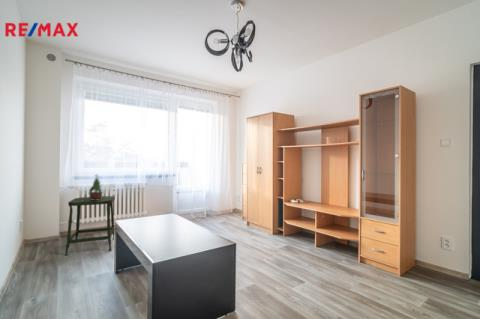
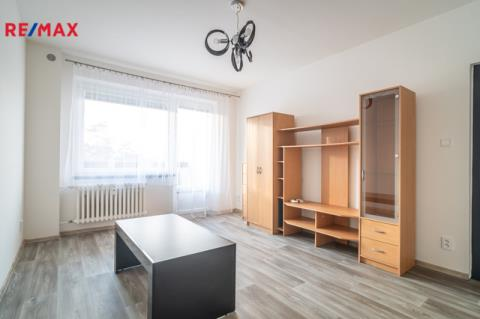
- stool [63,195,116,257]
- potted plant [87,173,105,200]
